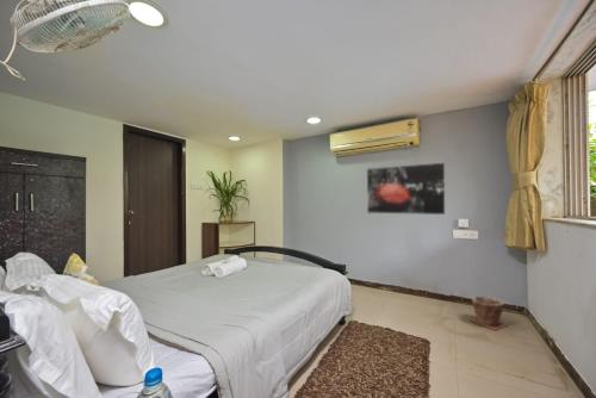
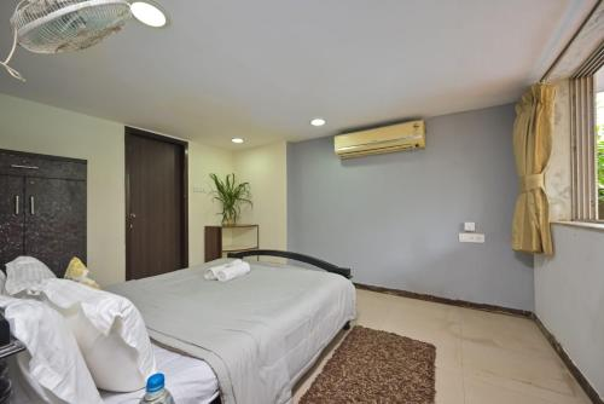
- plant pot [468,294,508,331]
- wall art [366,162,446,216]
